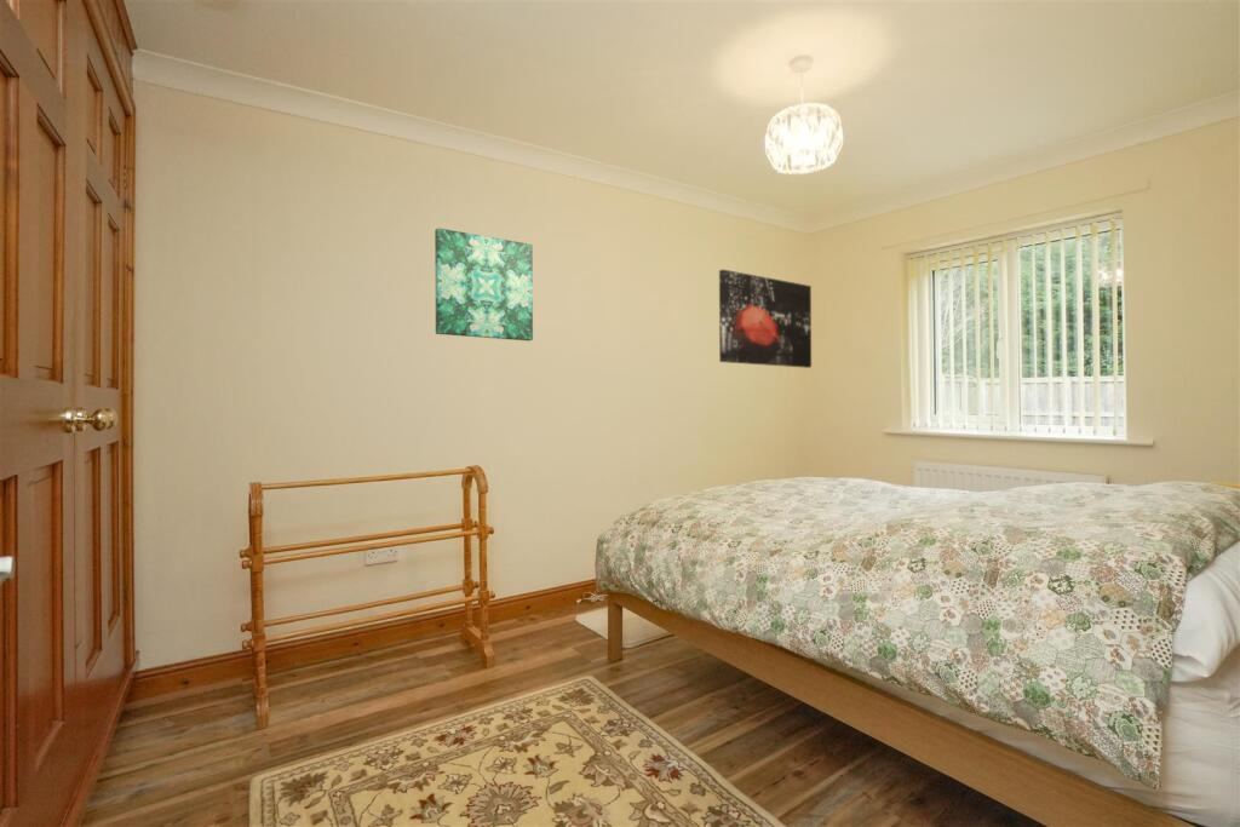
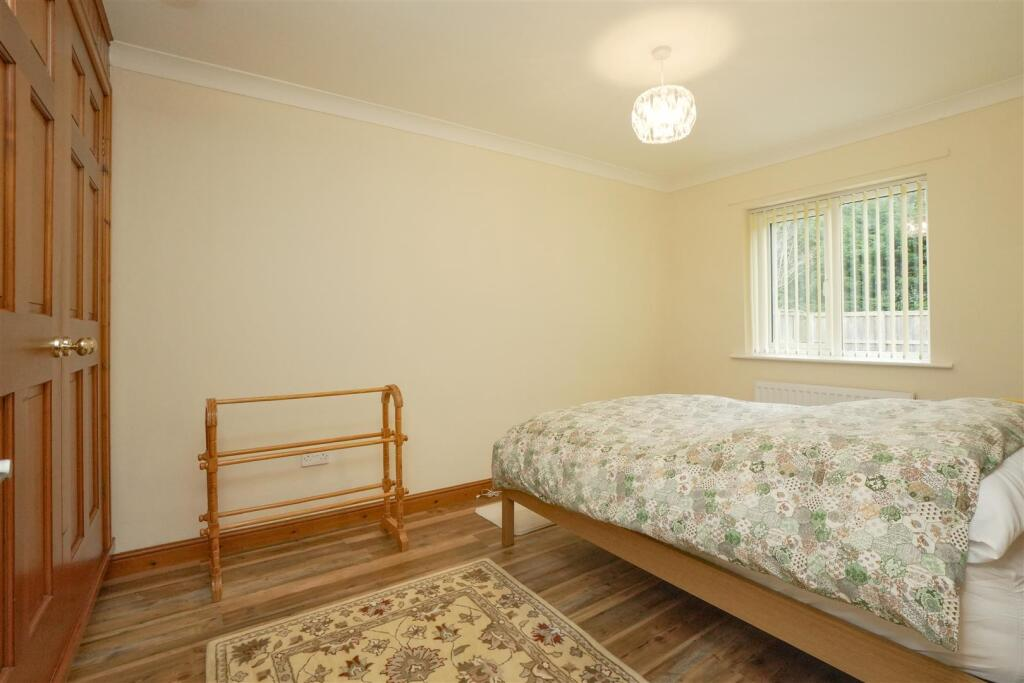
- wall art [718,269,813,369]
- wall art [434,226,534,343]
